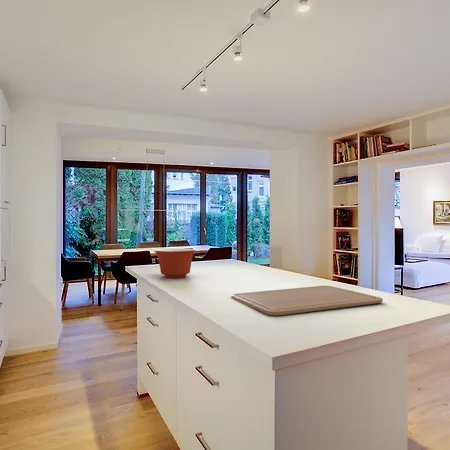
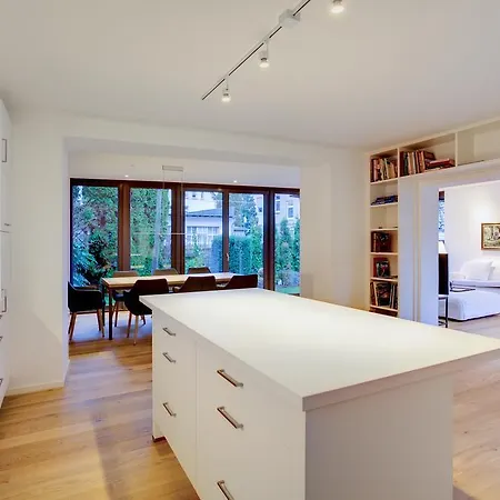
- chopping board [230,285,384,316]
- mixing bowl [153,247,197,279]
